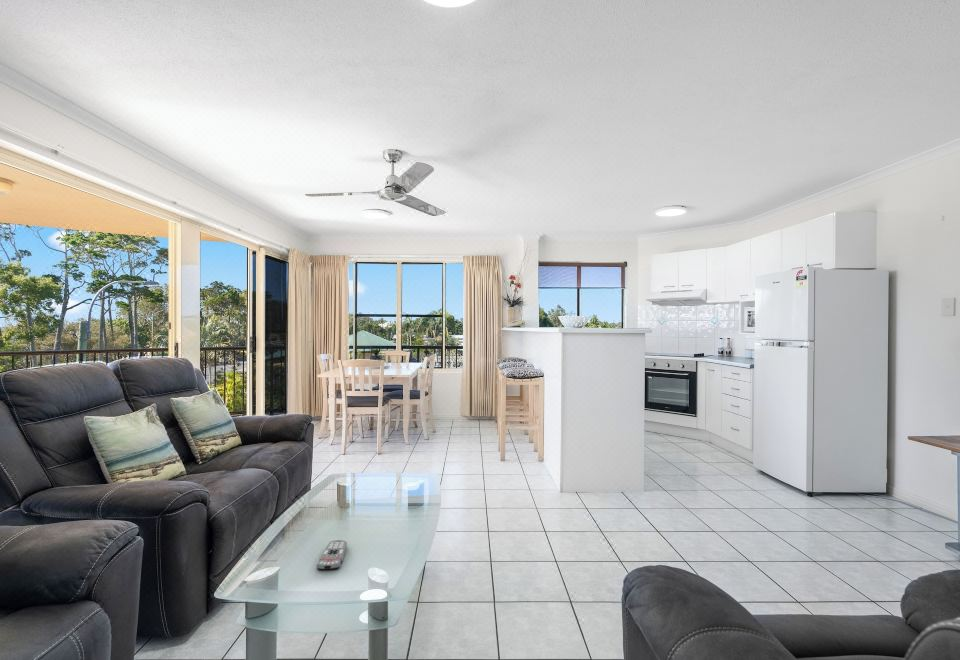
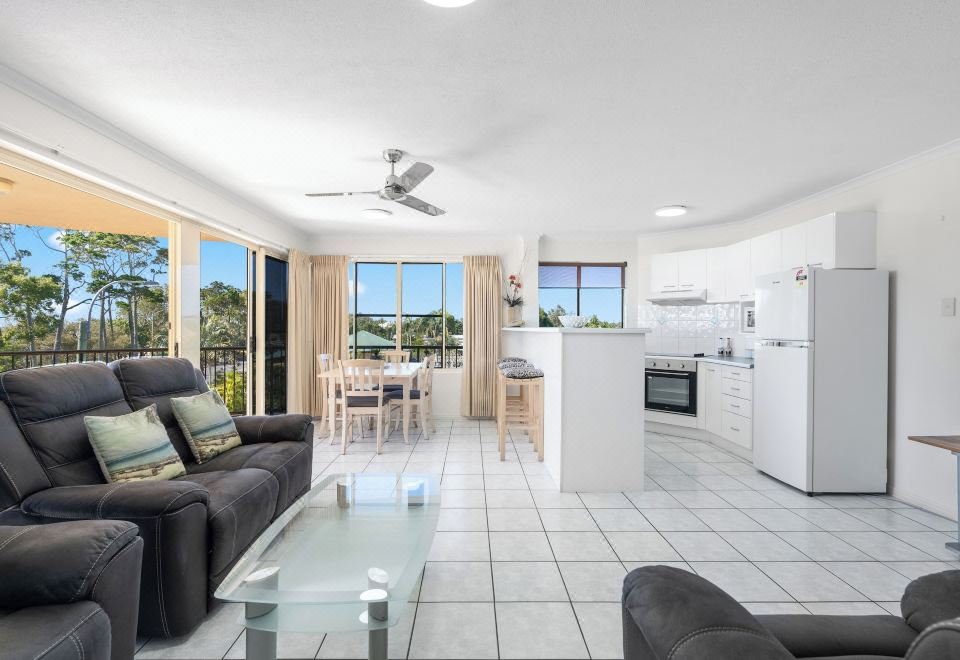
- remote control [316,539,348,571]
